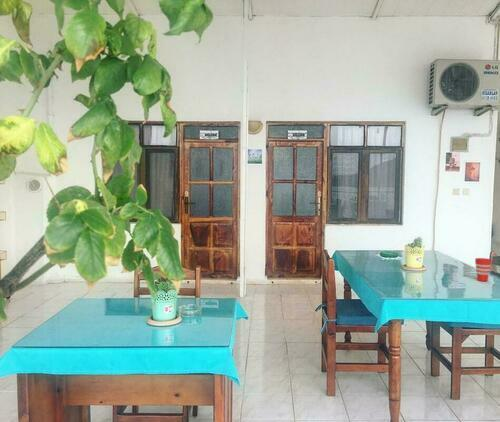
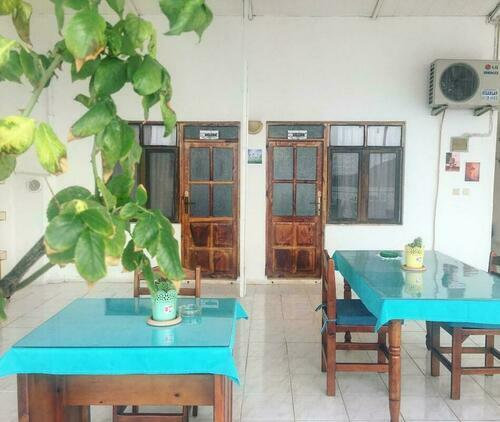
- cup [474,257,493,282]
